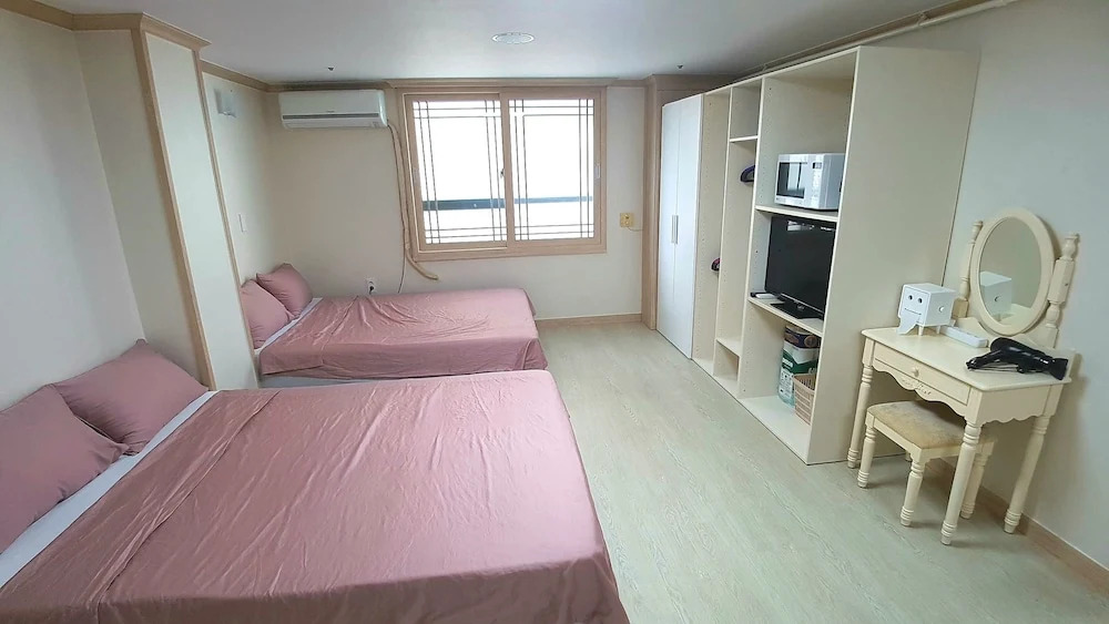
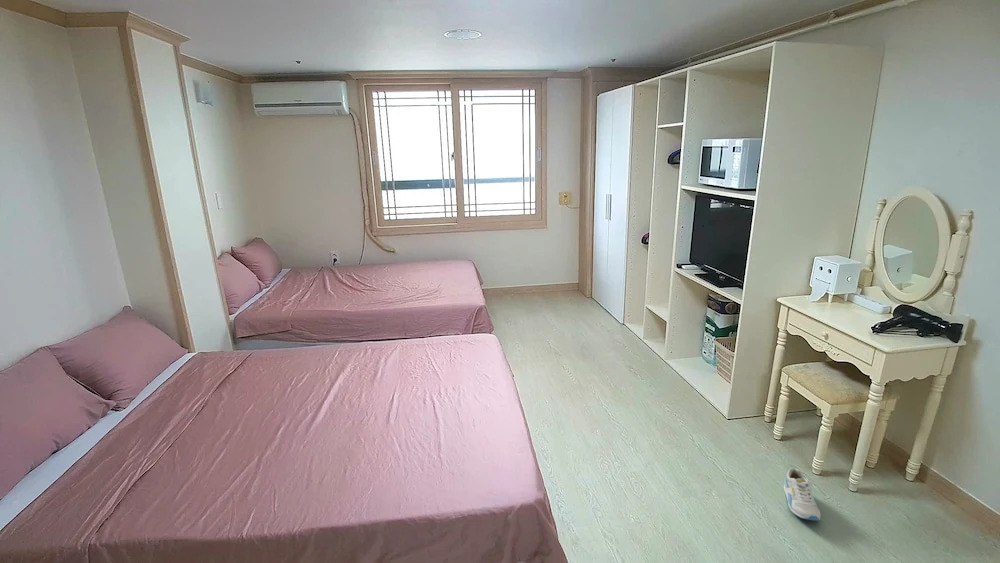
+ sneaker [783,467,822,522]
